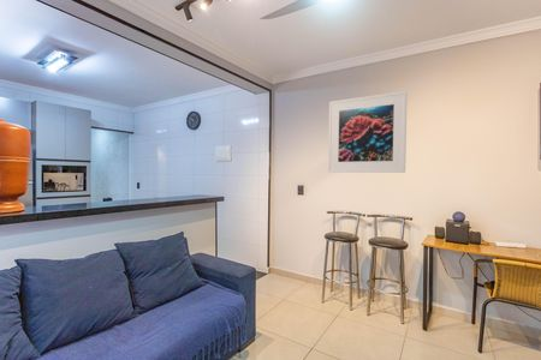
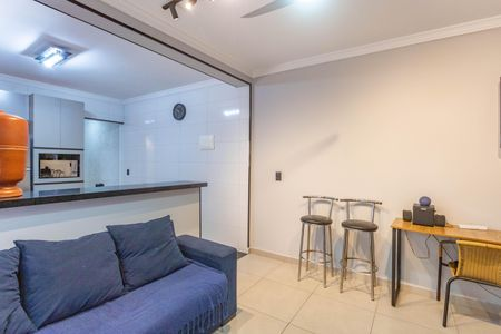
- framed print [327,90,409,174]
